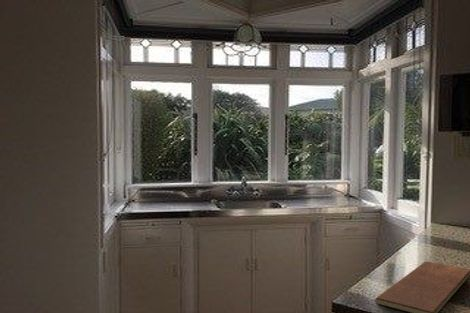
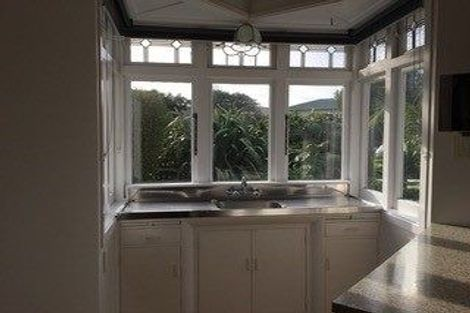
- chopping board [374,260,470,313]
